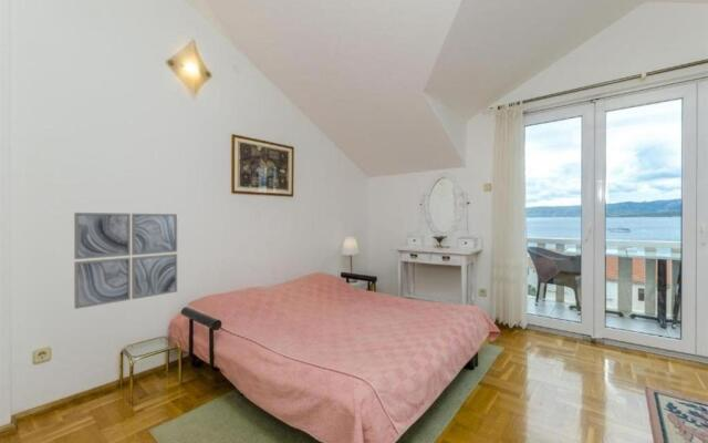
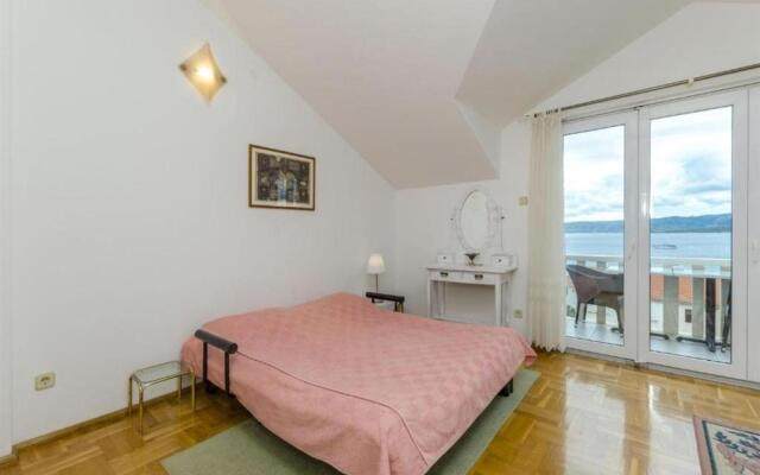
- wall art [73,212,178,310]
